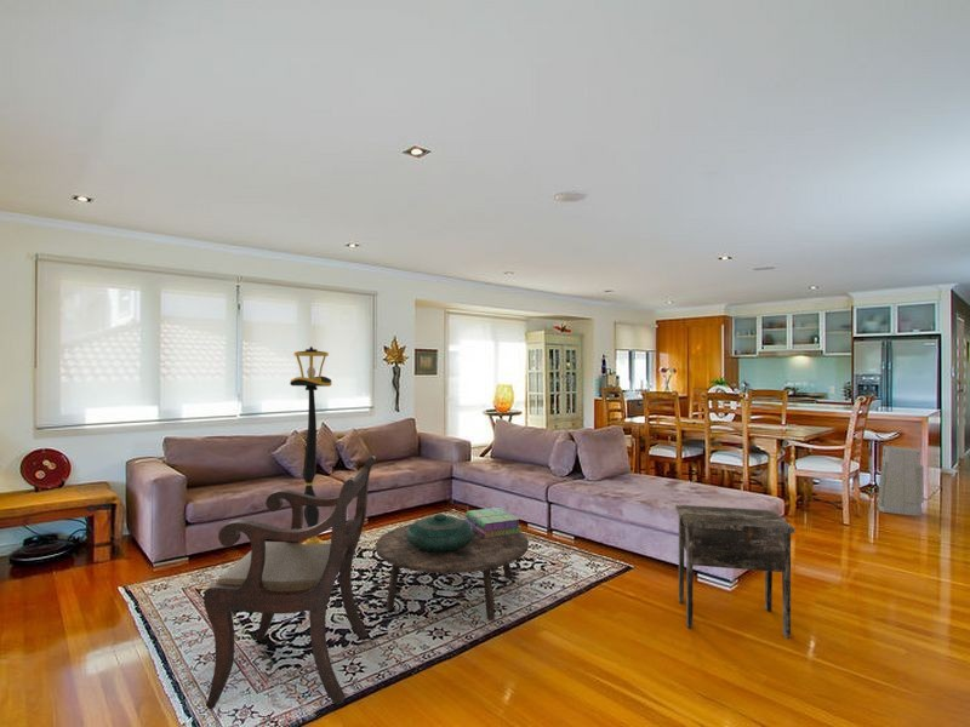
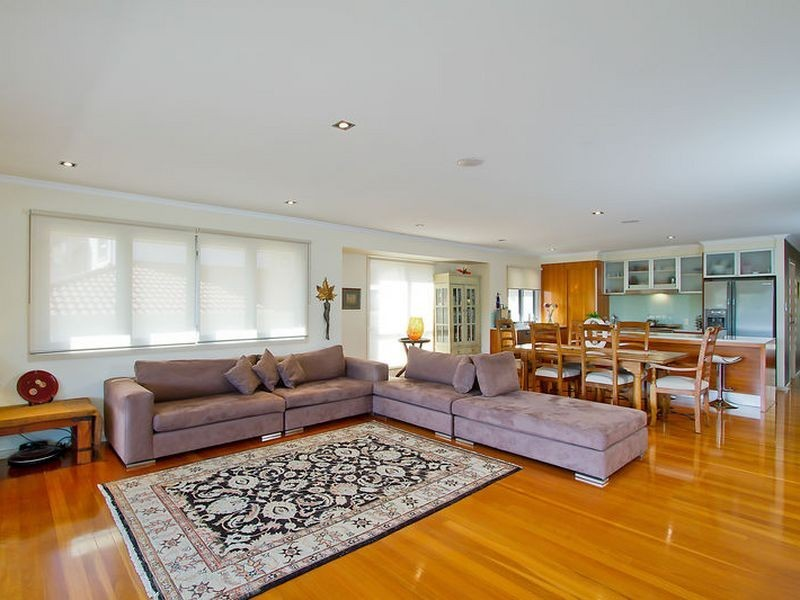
- air purifier [875,445,925,517]
- side table [674,504,797,640]
- armchair [202,454,377,710]
- stack of books [463,506,523,538]
- coffee table [375,517,530,623]
- floor lamp [289,345,333,544]
- decorative bowl [406,513,474,554]
